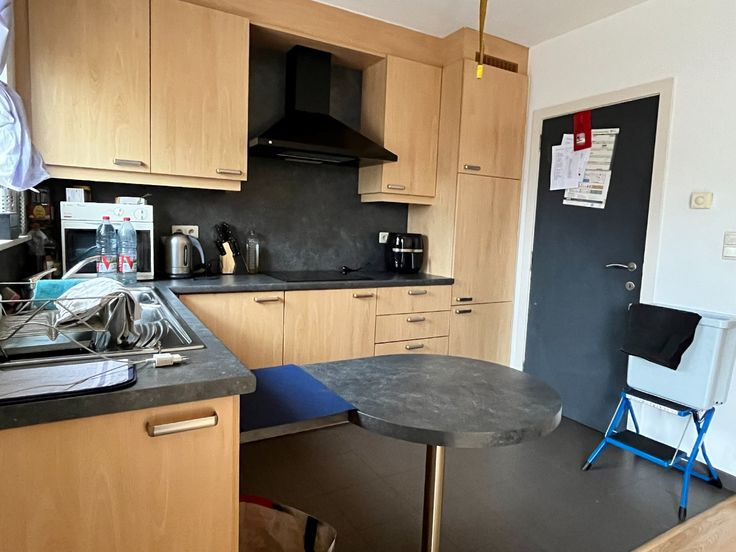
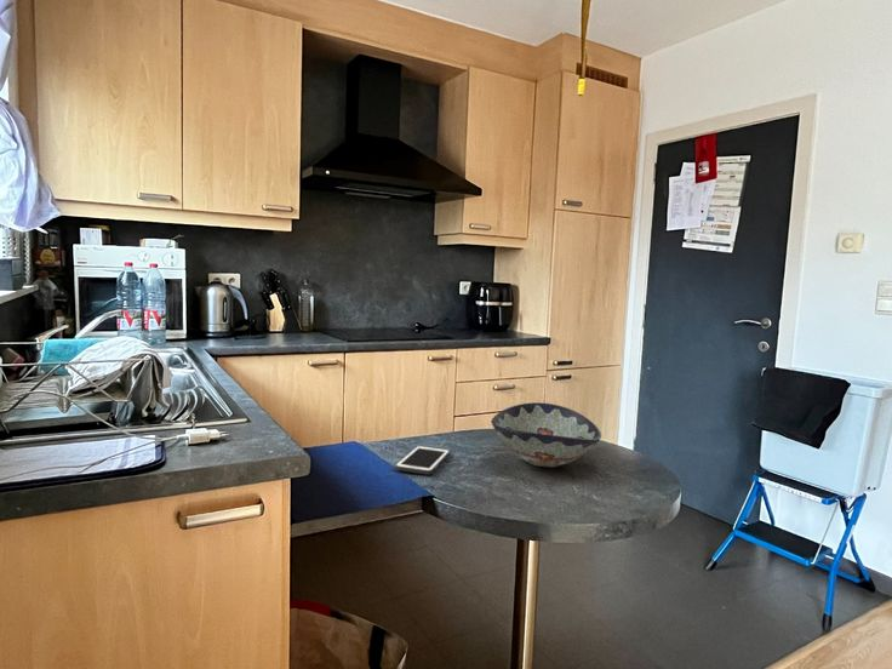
+ cell phone [394,445,451,475]
+ decorative bowl [491,401,602,468]
